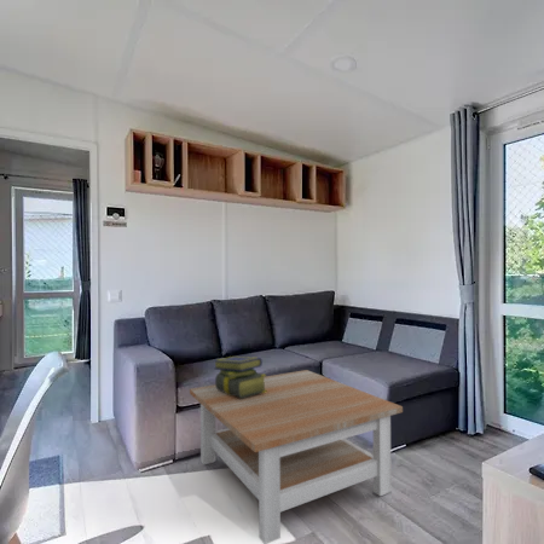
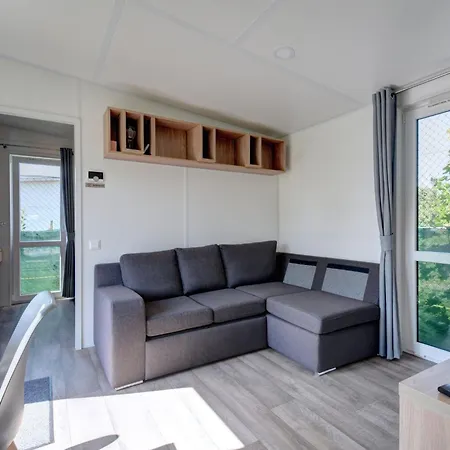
- stack of books [213,355,267,398]
- coffee table [189,369,404,544]
